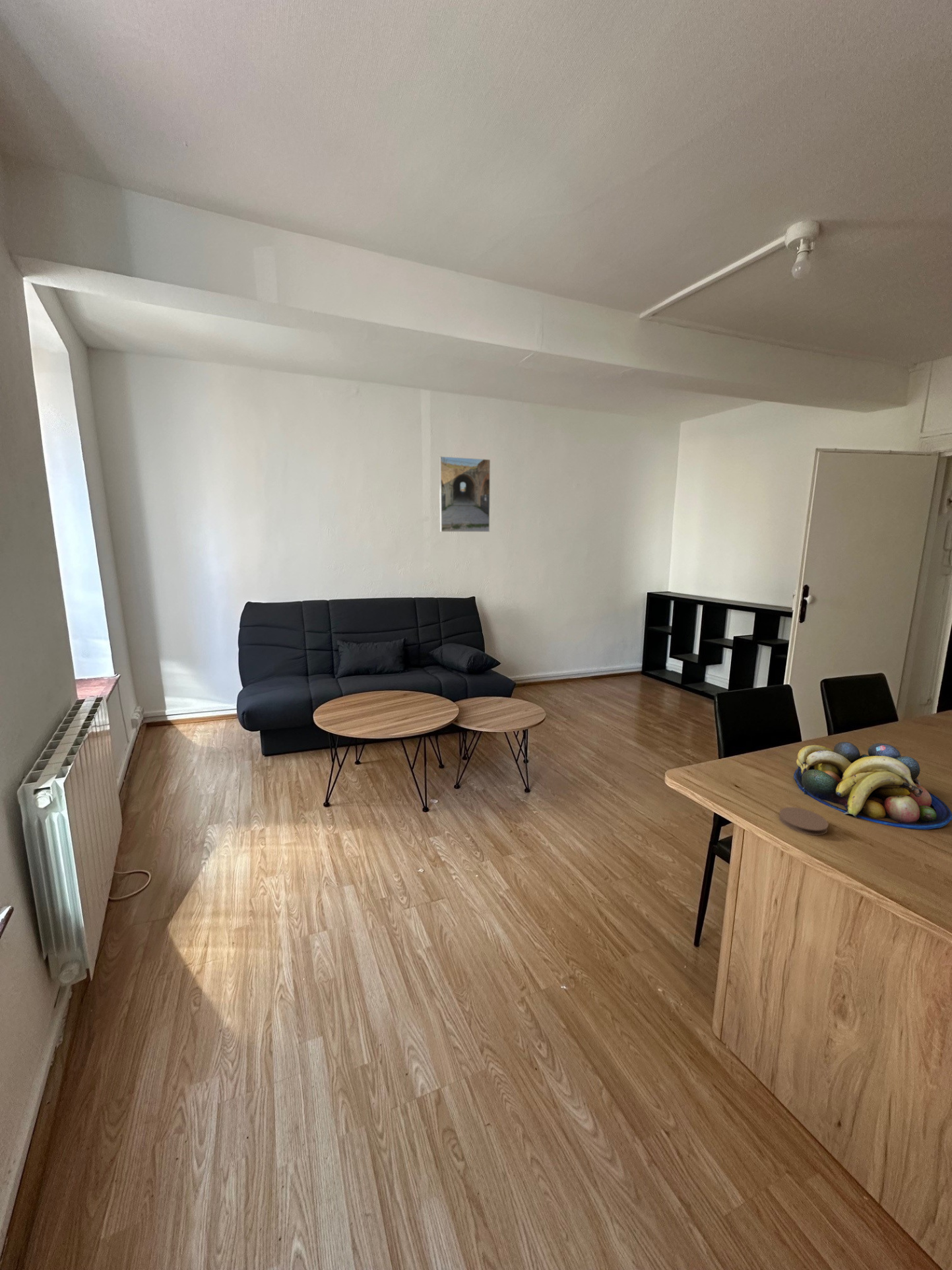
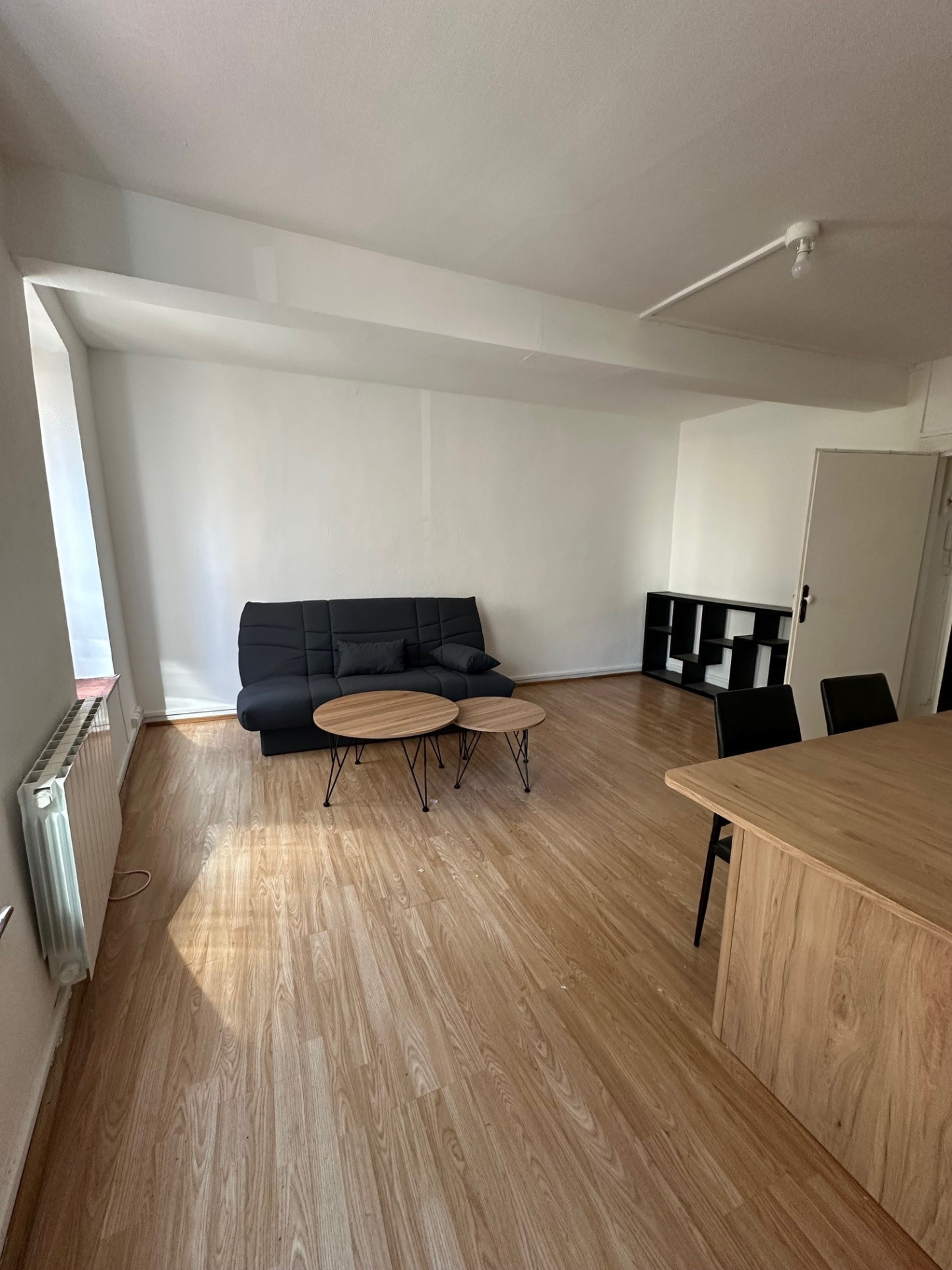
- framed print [439,455,491,533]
- fruit bowl [793,741,952,830]
- coaster [778,807,829,836]
